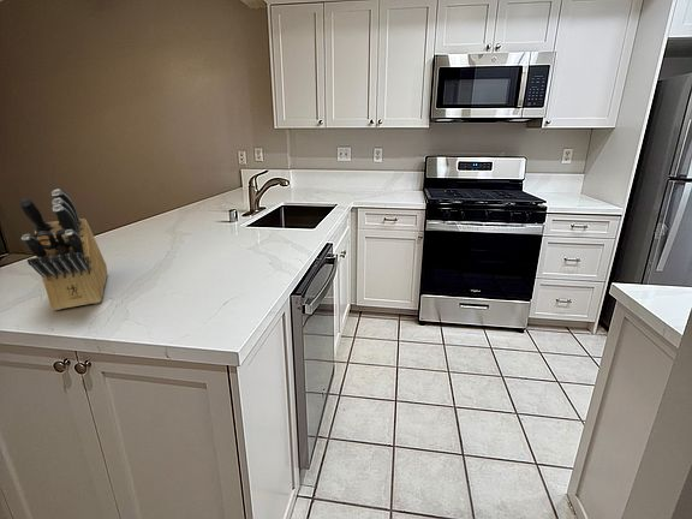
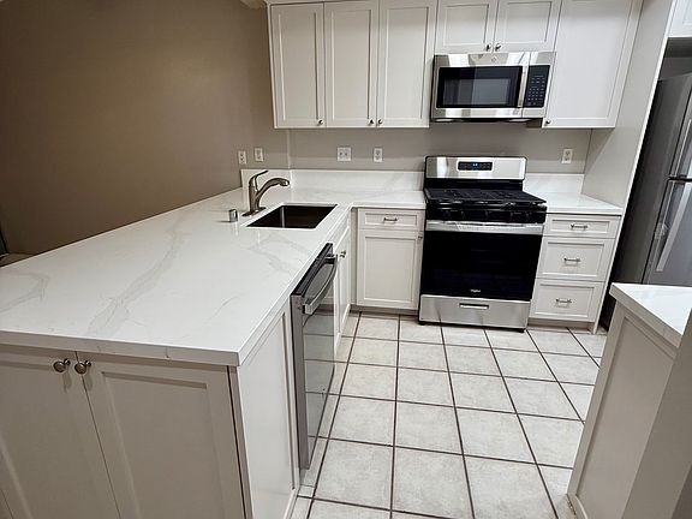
- knife block [18,189,108,311]
